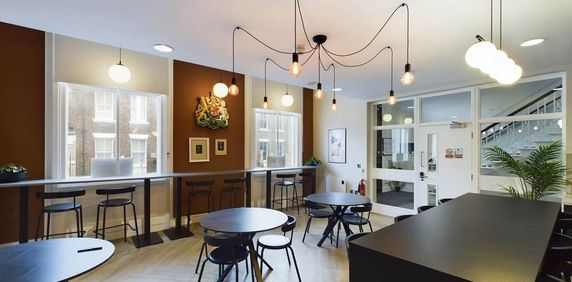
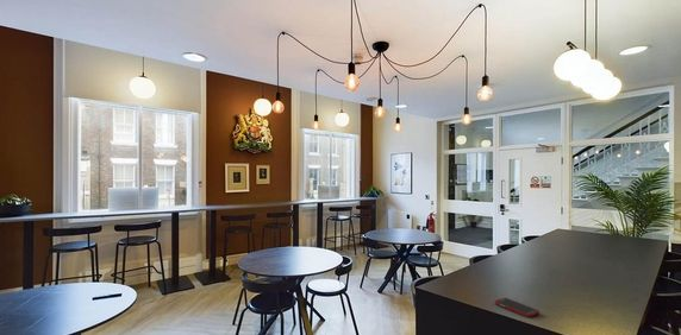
+ cell phone [493,297,541,318]
